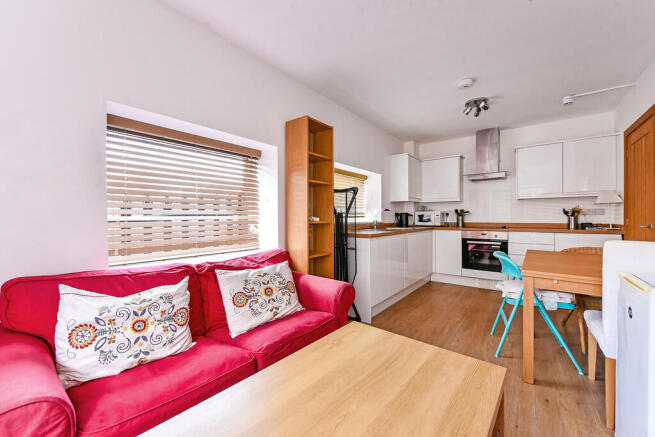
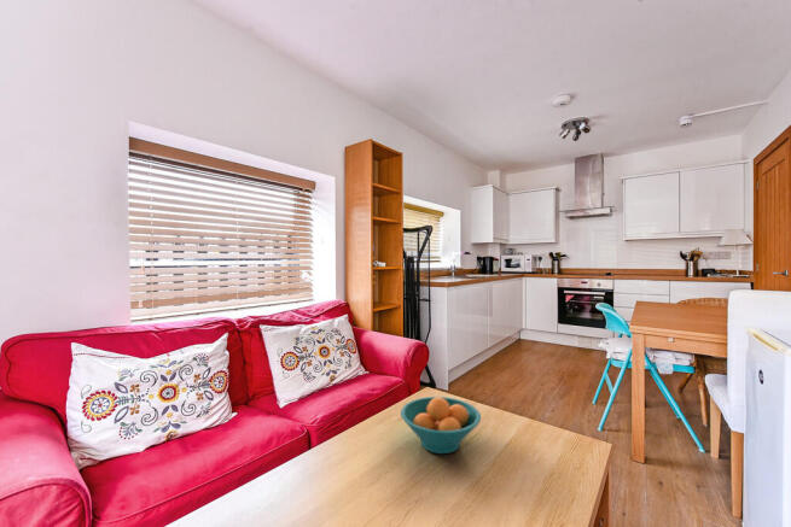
+ fruit bowl [400,396,482,455]
